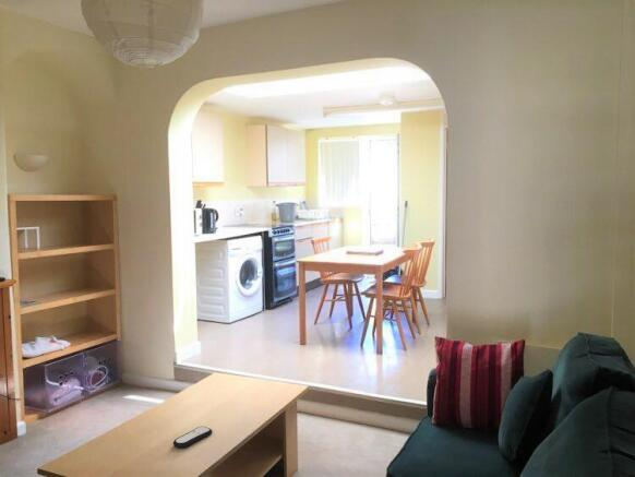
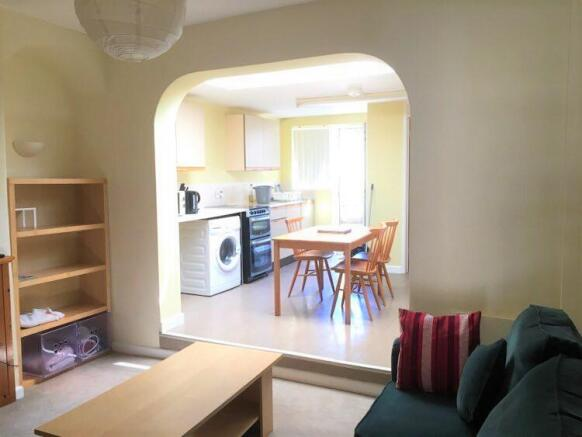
- remote control [172,426,213,449]
